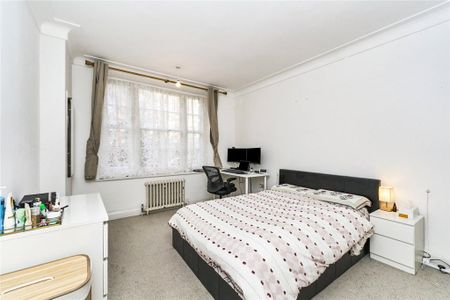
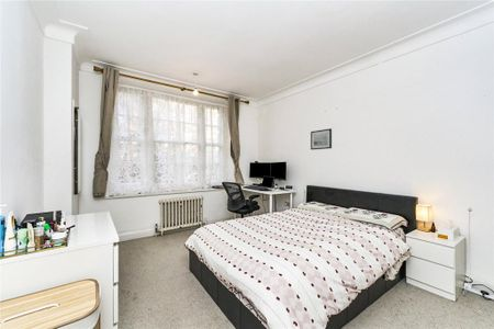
+ wall art [310,127,333,150]
